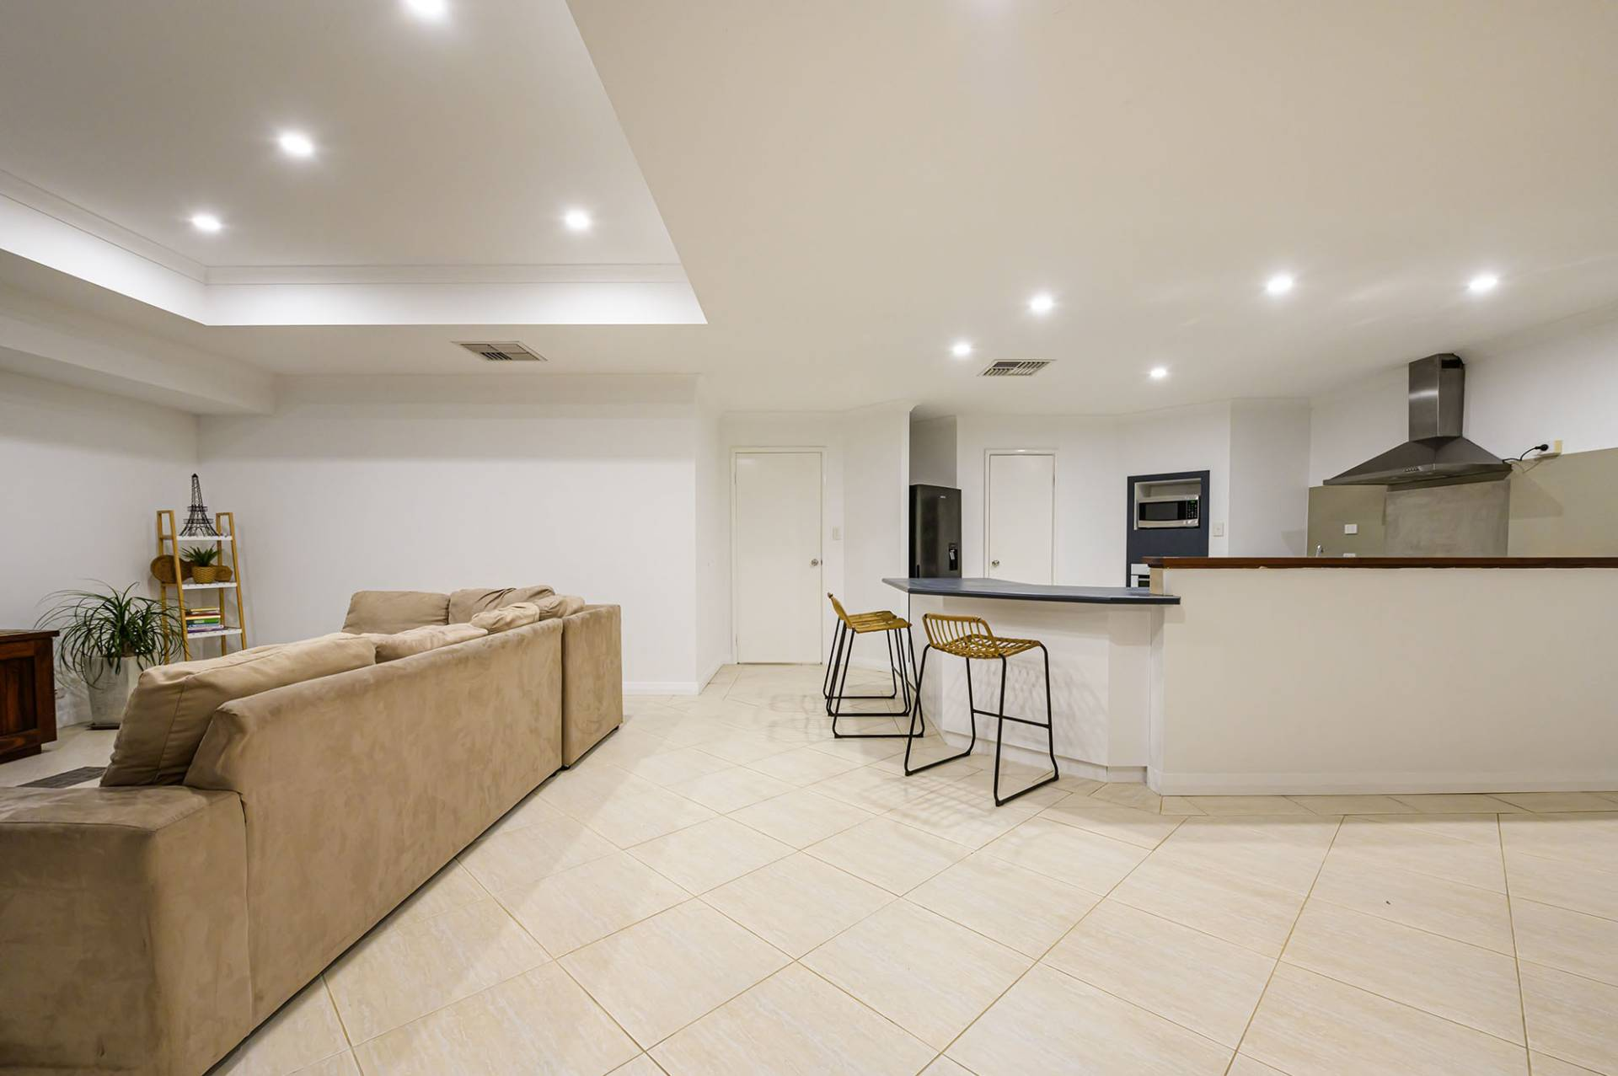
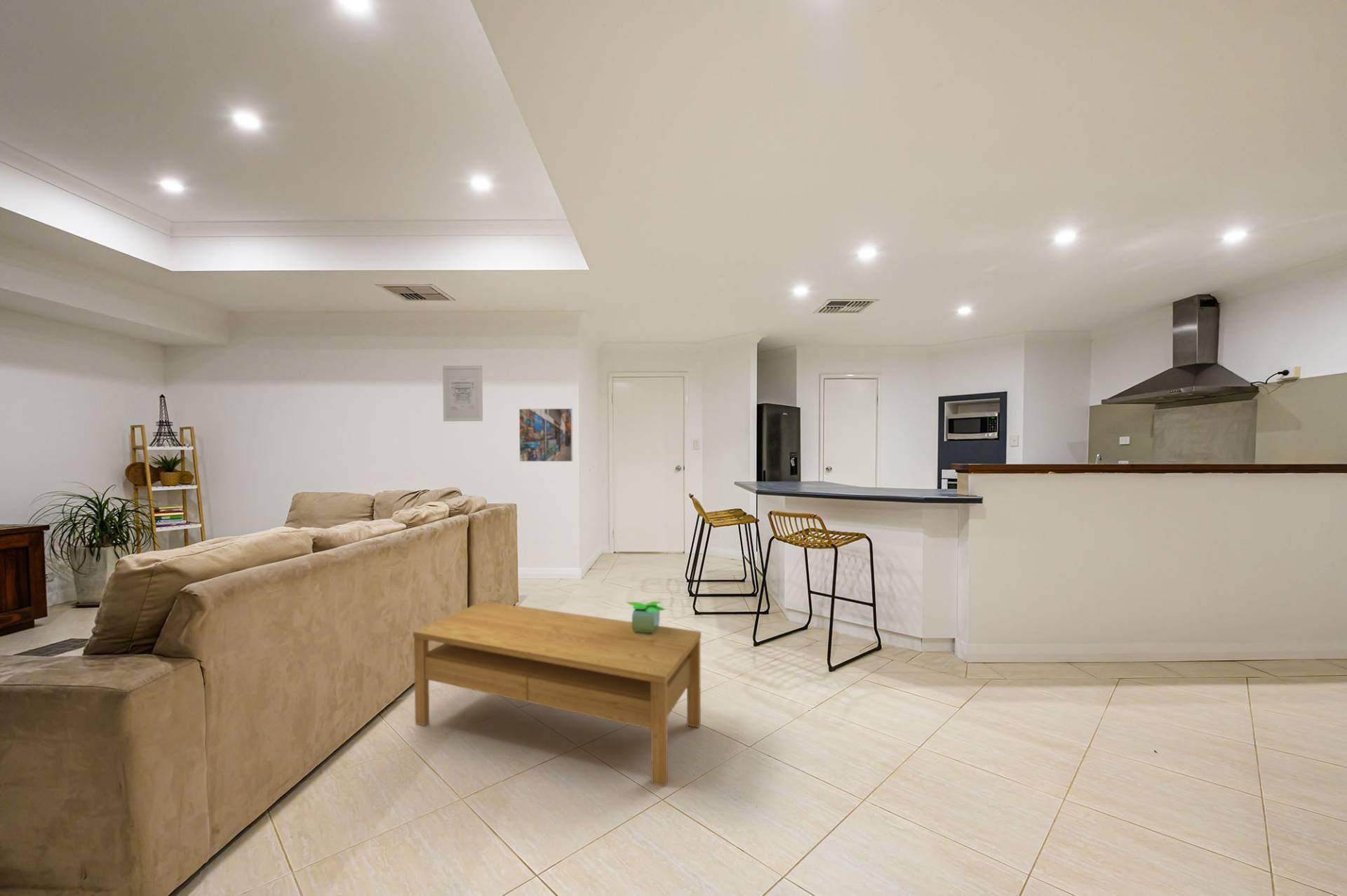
+ coffee table [413,601,702,787]
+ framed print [518,408,573,462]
+ potted plant [625,601,666,634]
+ wall art [442,365,483,422]
